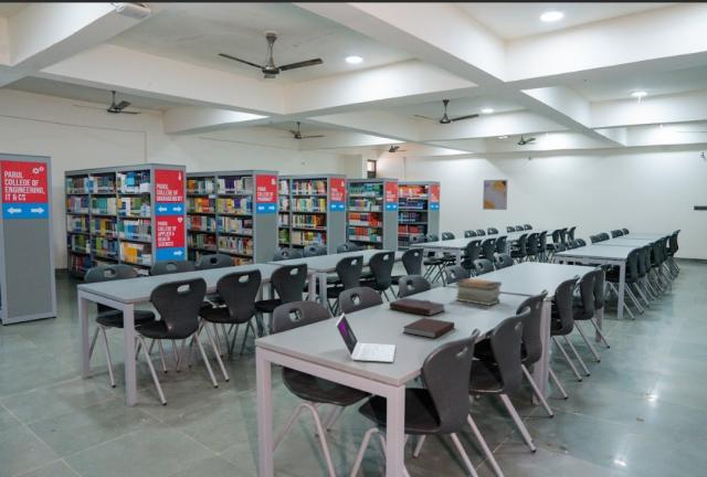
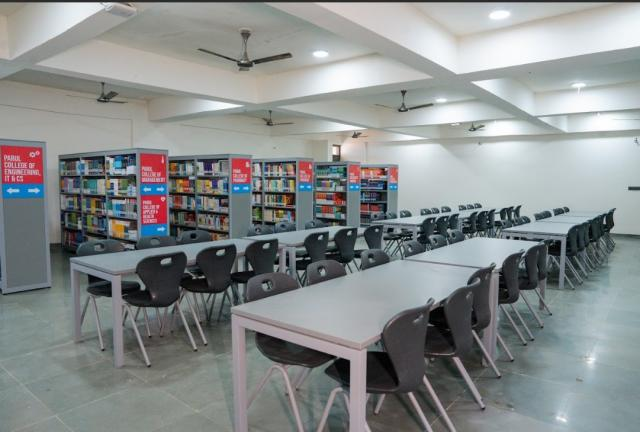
- notebook [402,317,455,339]
- laptop [334,312,397,363]
- wall art [482,179,509,211]
- book [389,297,446,317]
- book stack [453,277,503,307]
